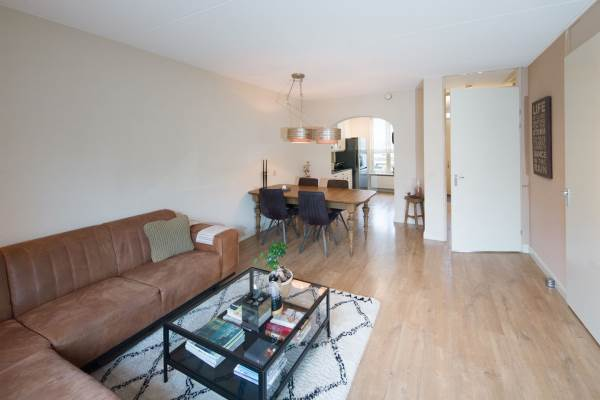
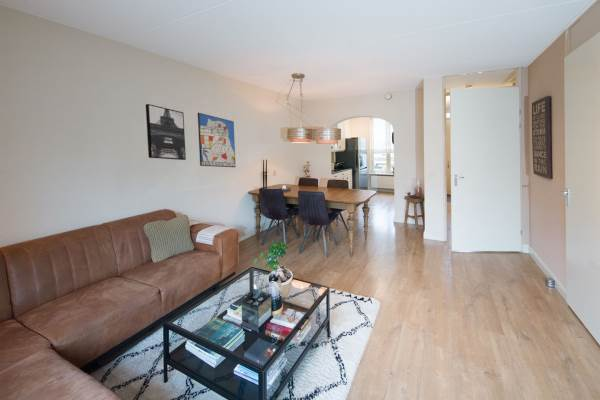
+ wall art [197,112,236,168]
+ wall art [145,103,187,161]
